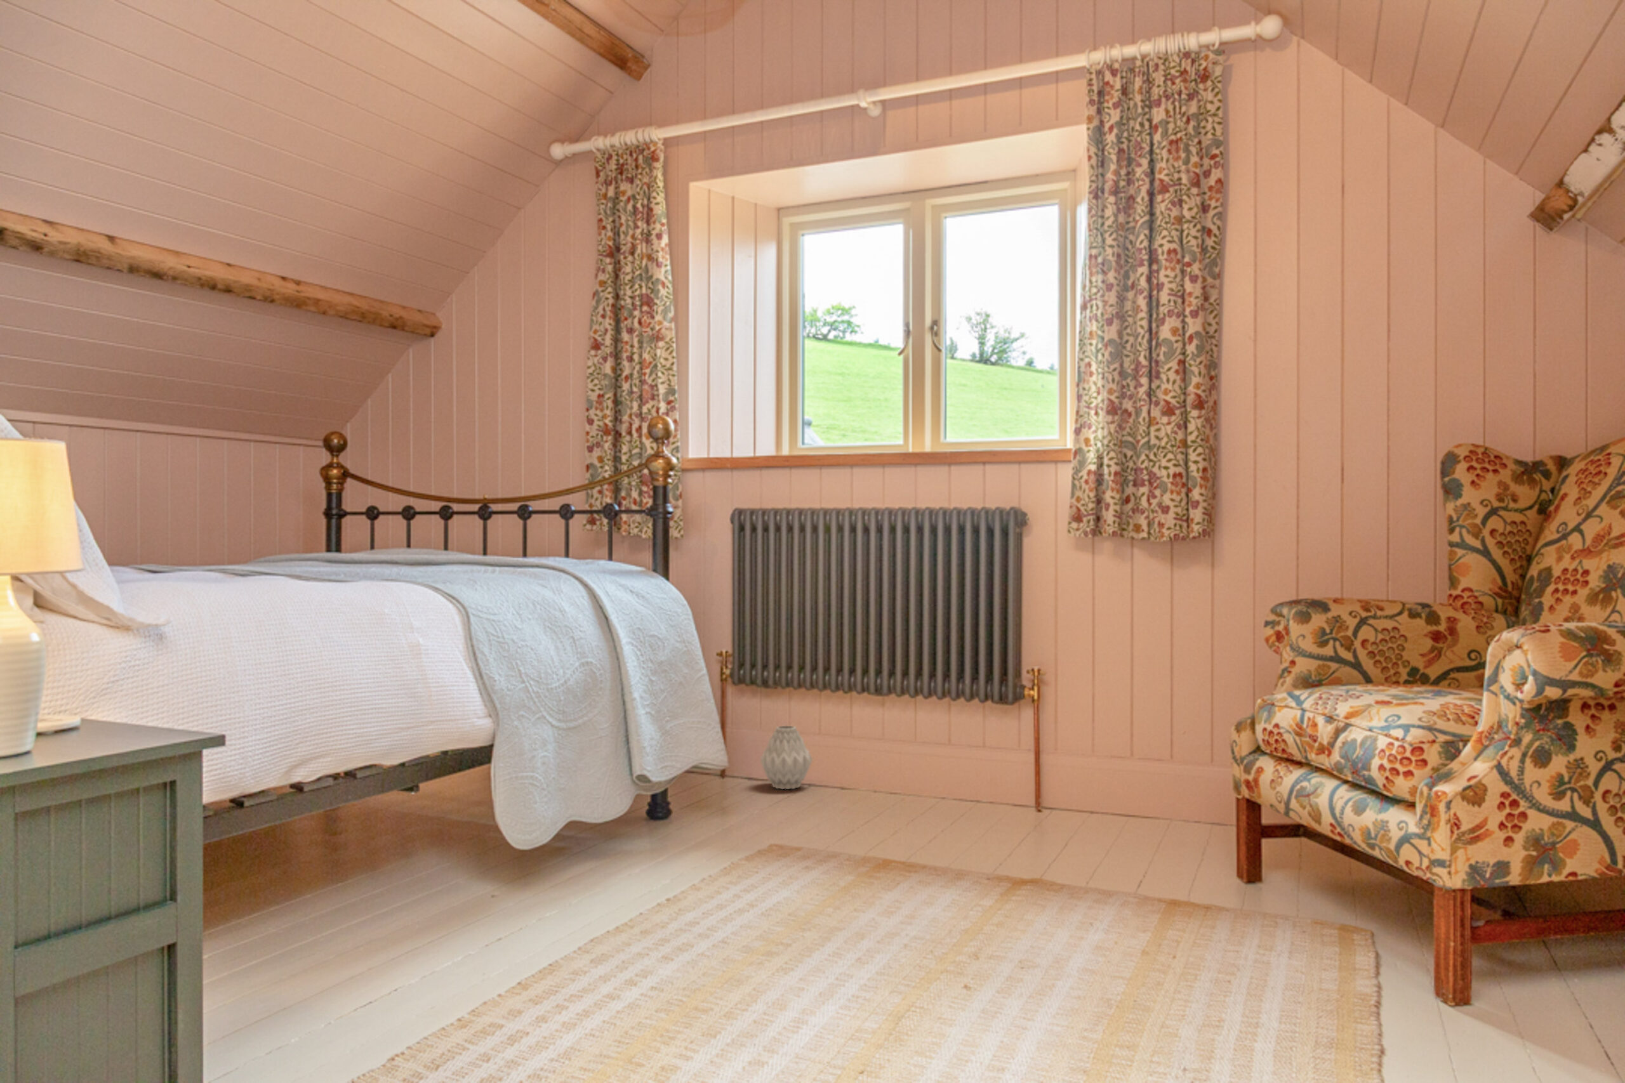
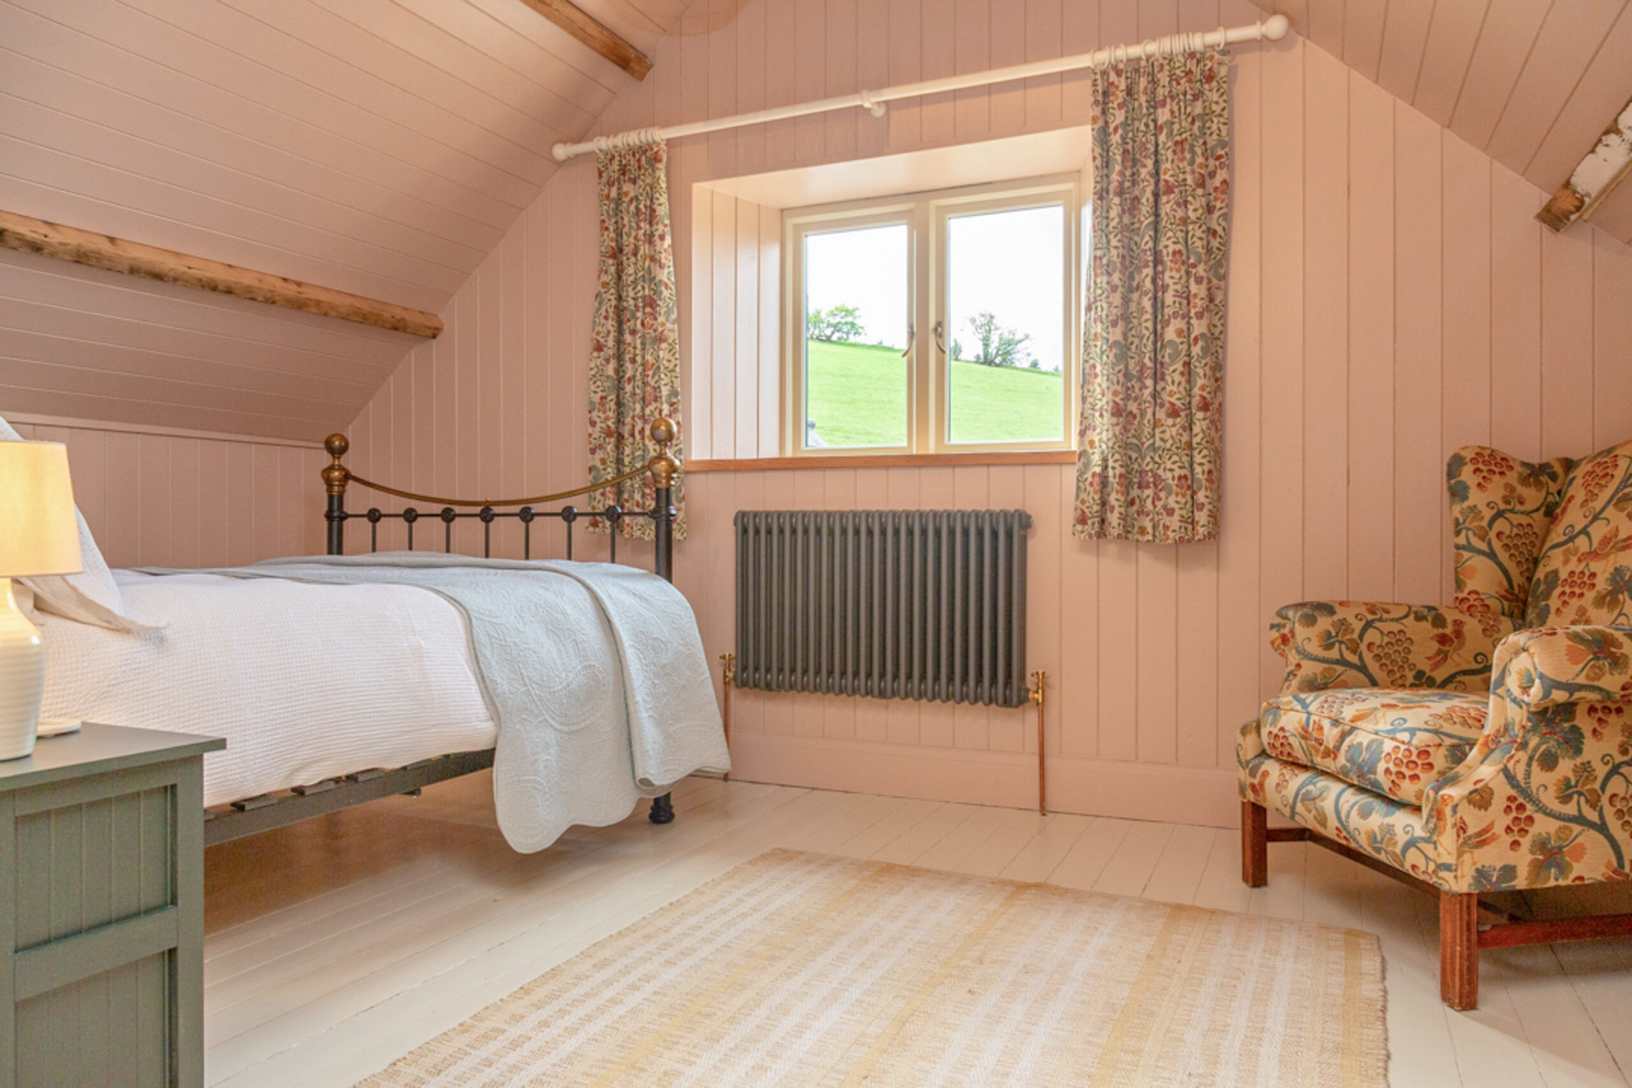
- vase [759,724,814,789]
